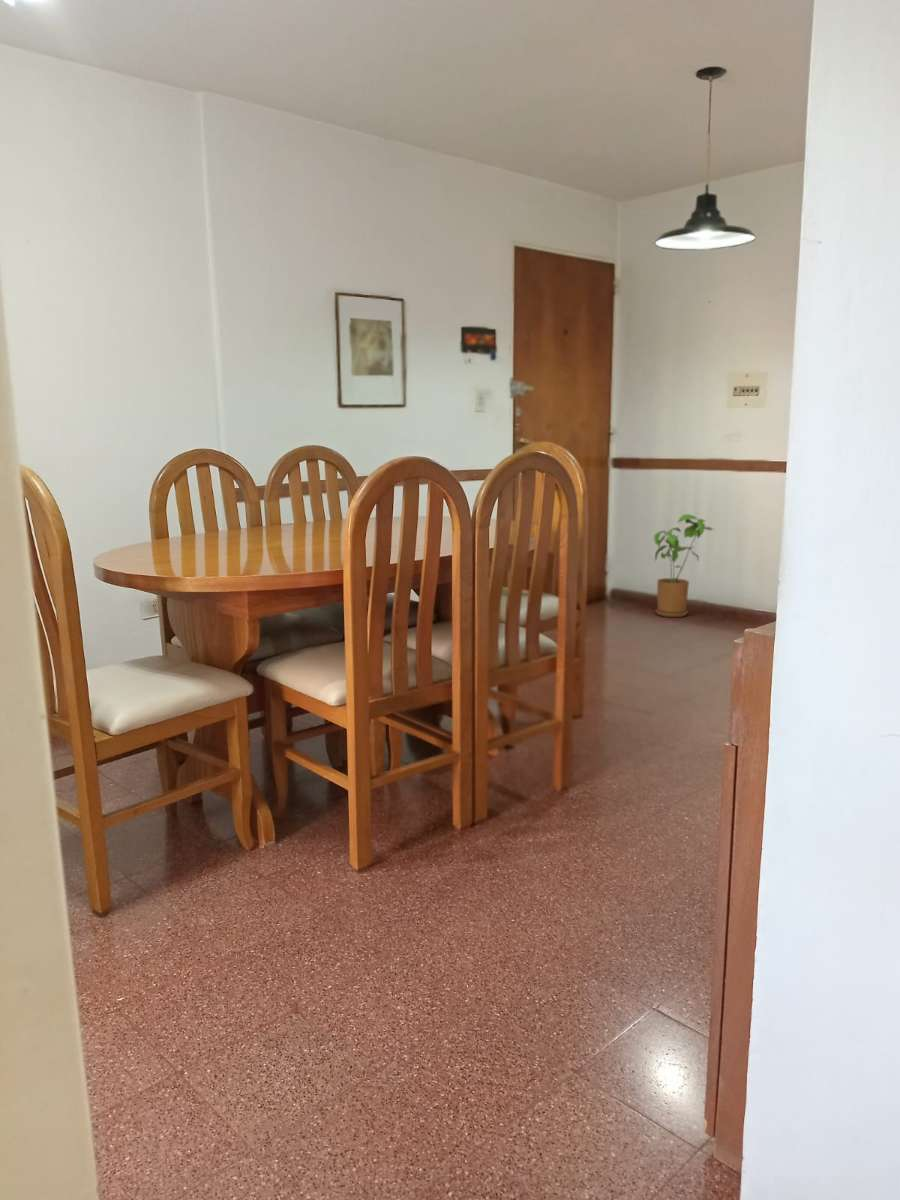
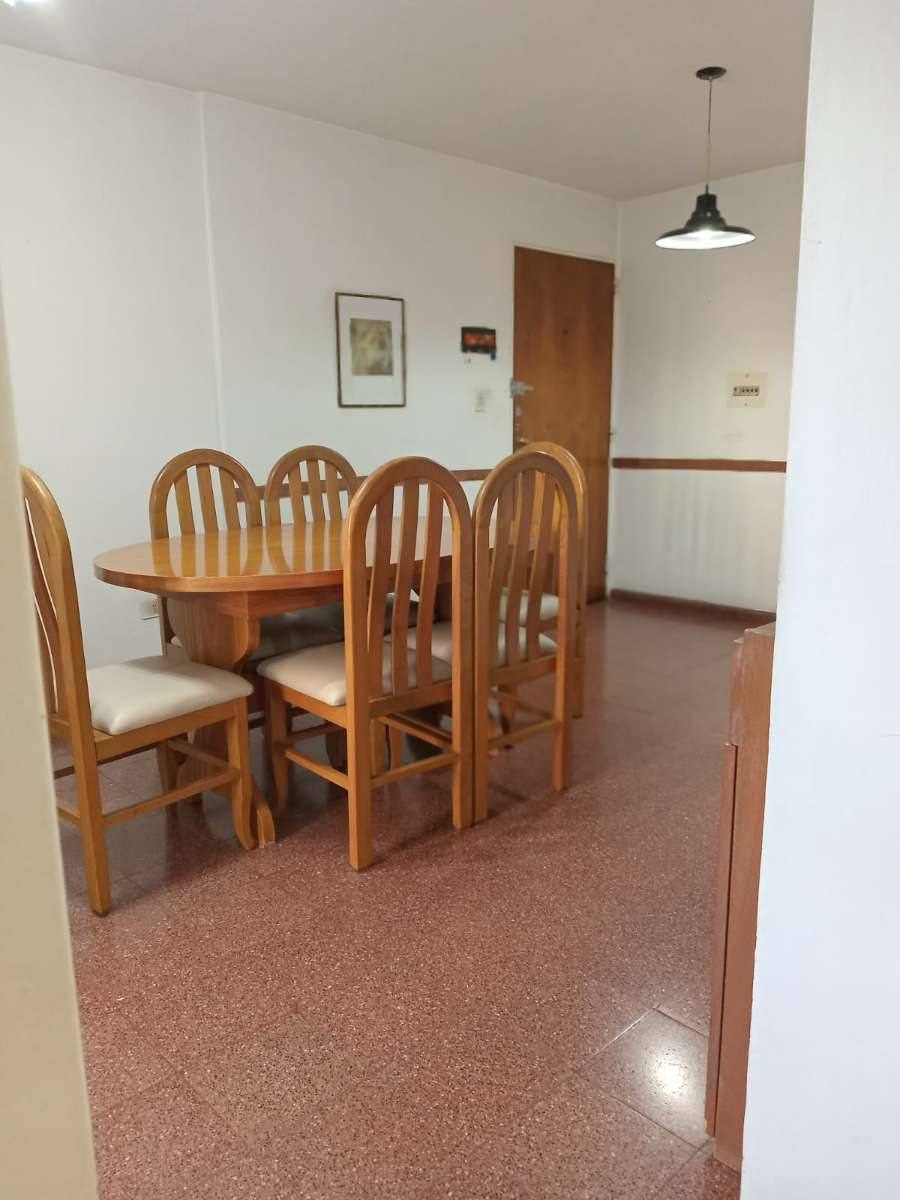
- house plant [653,513,717,618]
